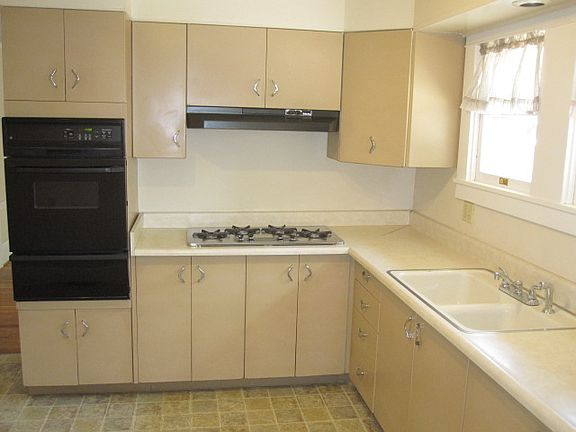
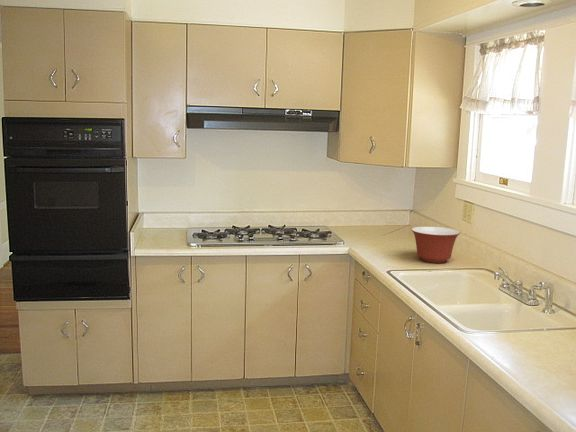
+ mixing bowl [410,226,461,264]
